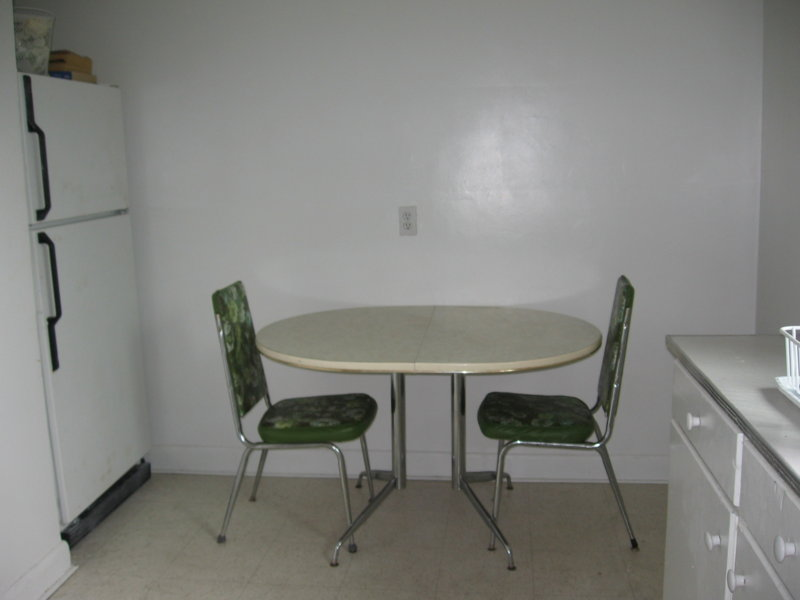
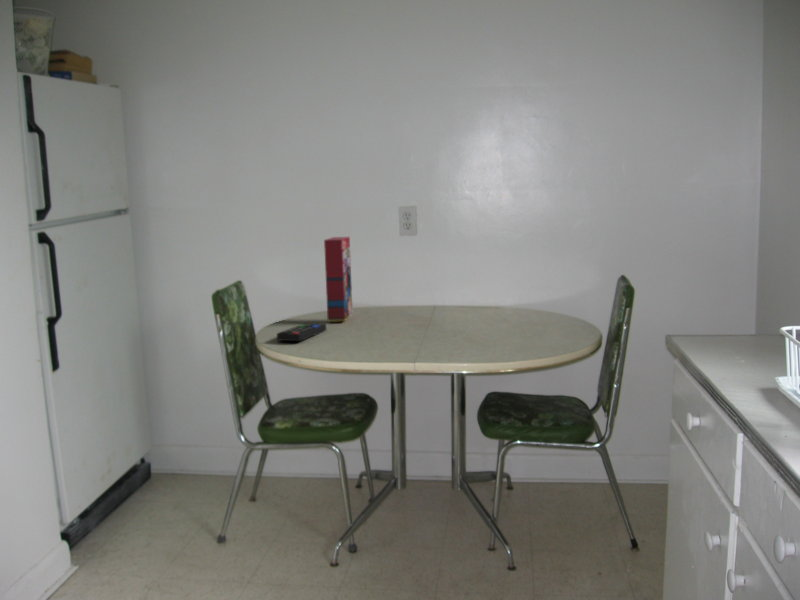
+ remote control [276,323,327,342]
+ cereal box [323,236,354,322]
